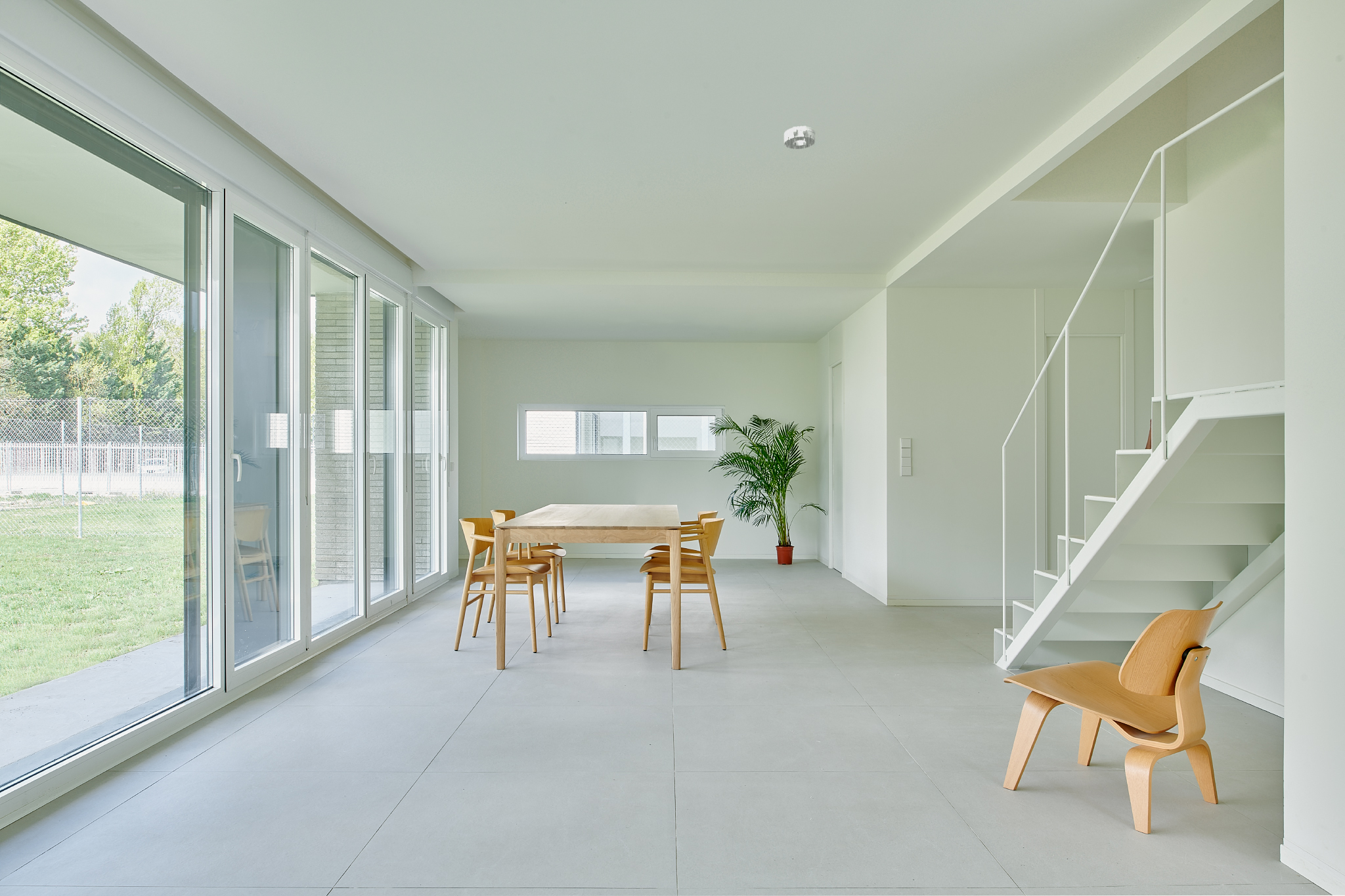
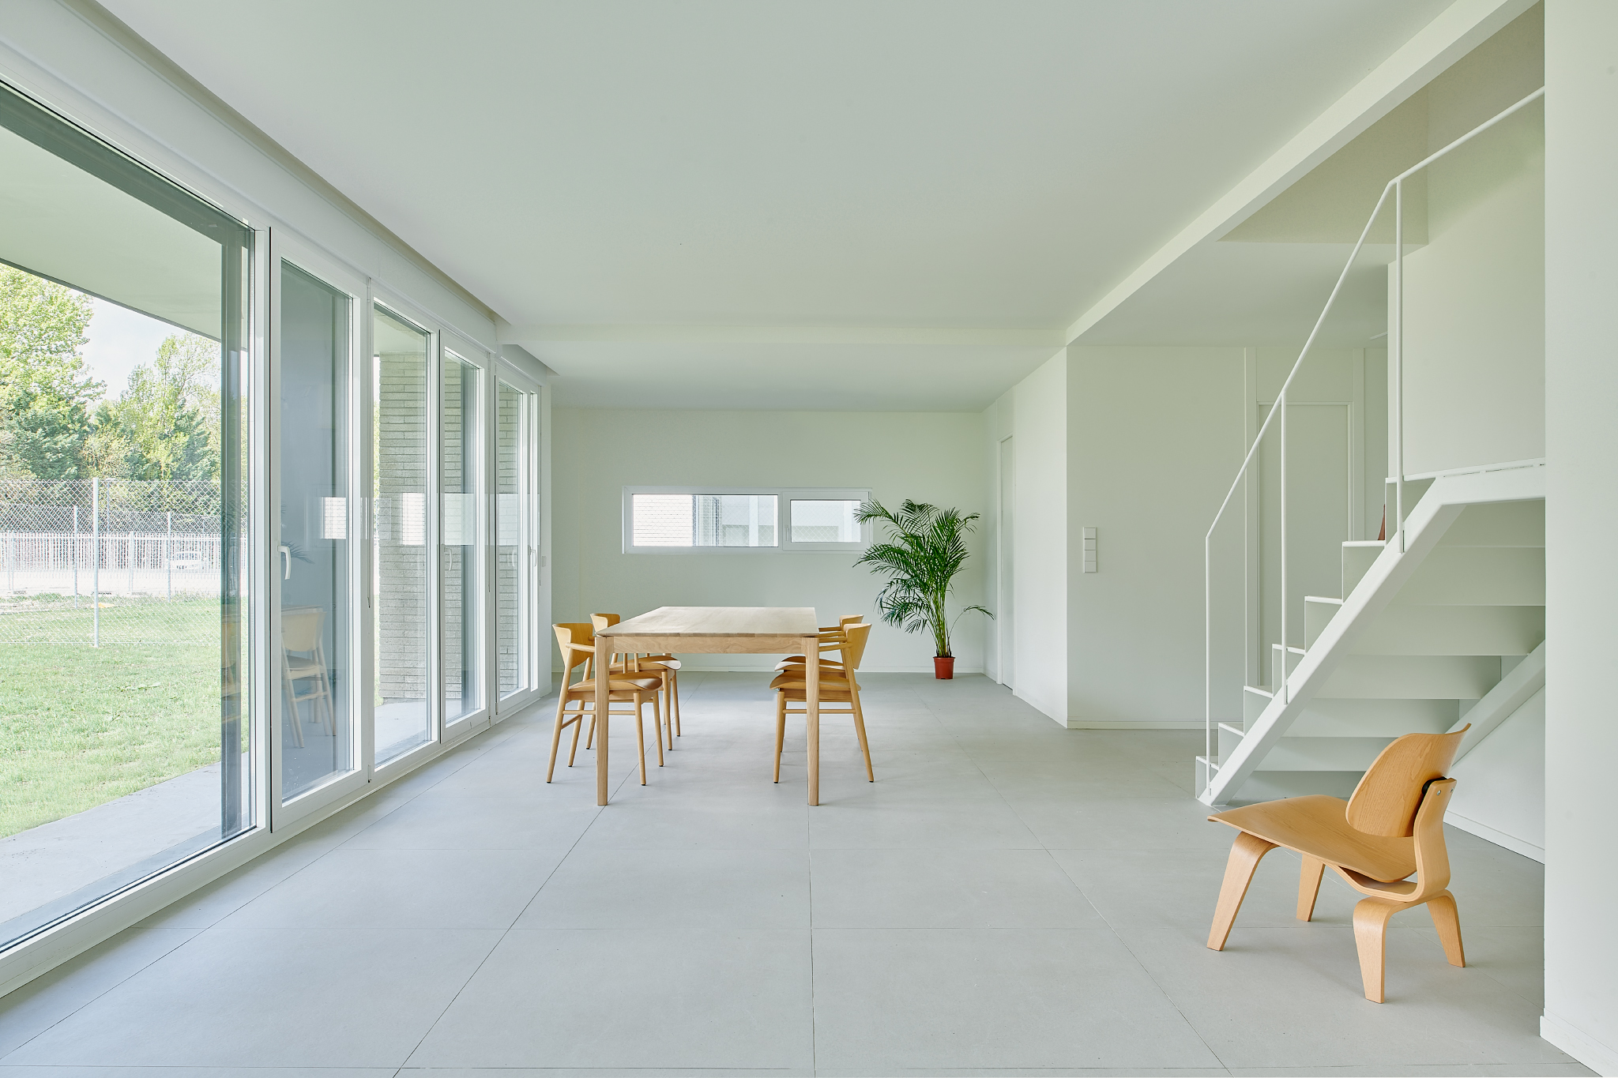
- smoke detector [783,125,816,150]
